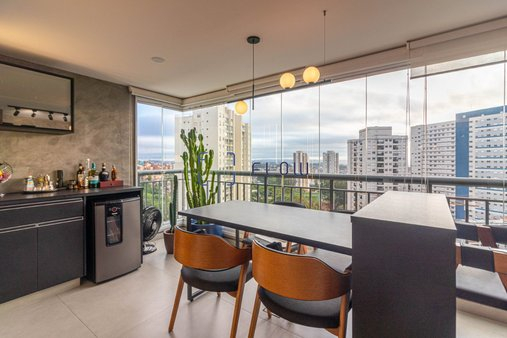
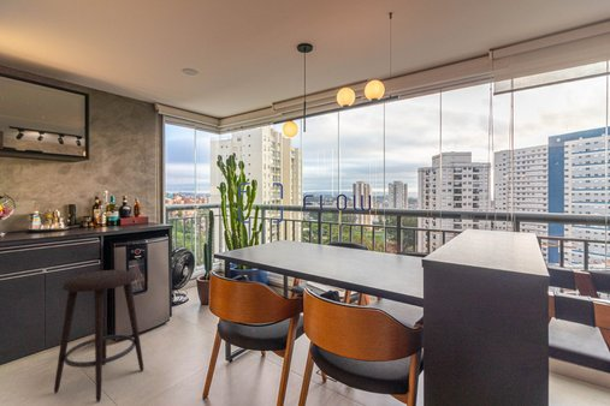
+ stool [53,269,144,404]
